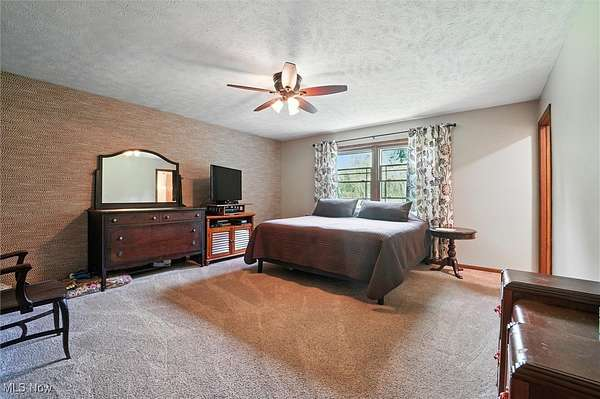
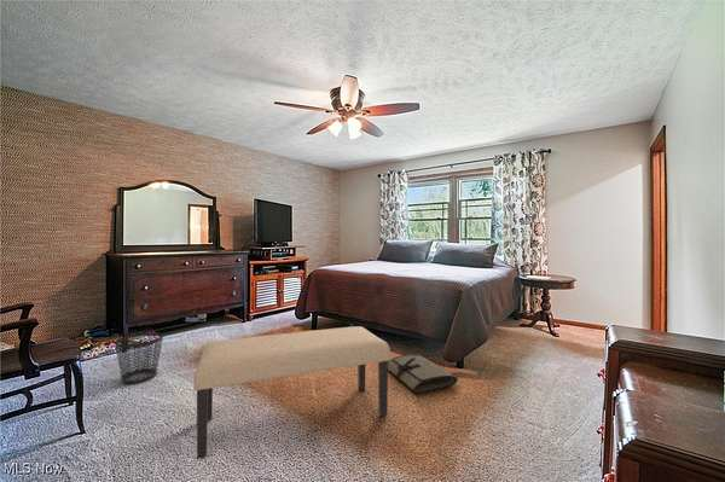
+ tool roll [388,354,459,394]
+ wastebasket [114,331,164,385]
+ bench [192,325,392,460]
